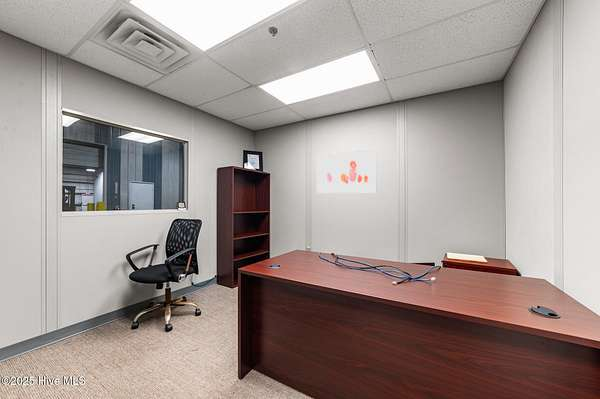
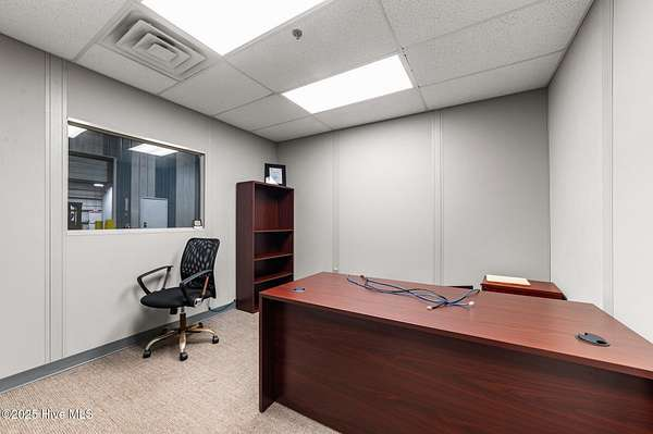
- wall art [316,147,378,194]
